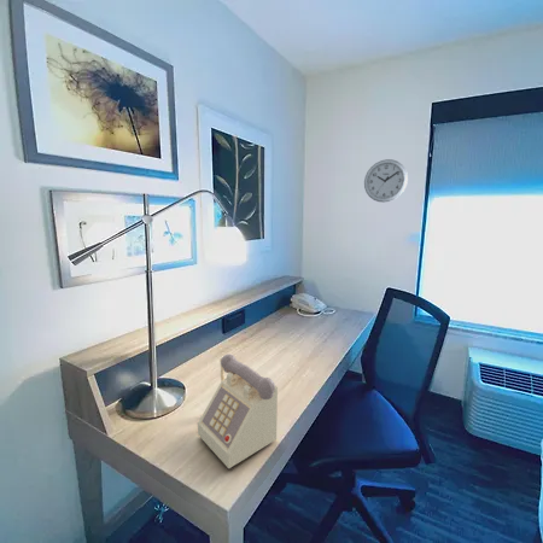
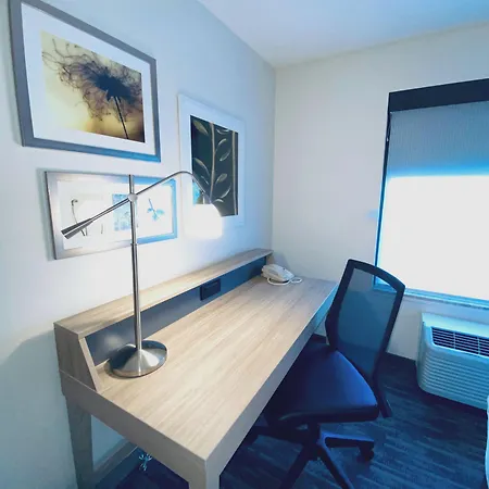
- wall clock [363,158,409,204]
- telephone [197,352,279,469]
